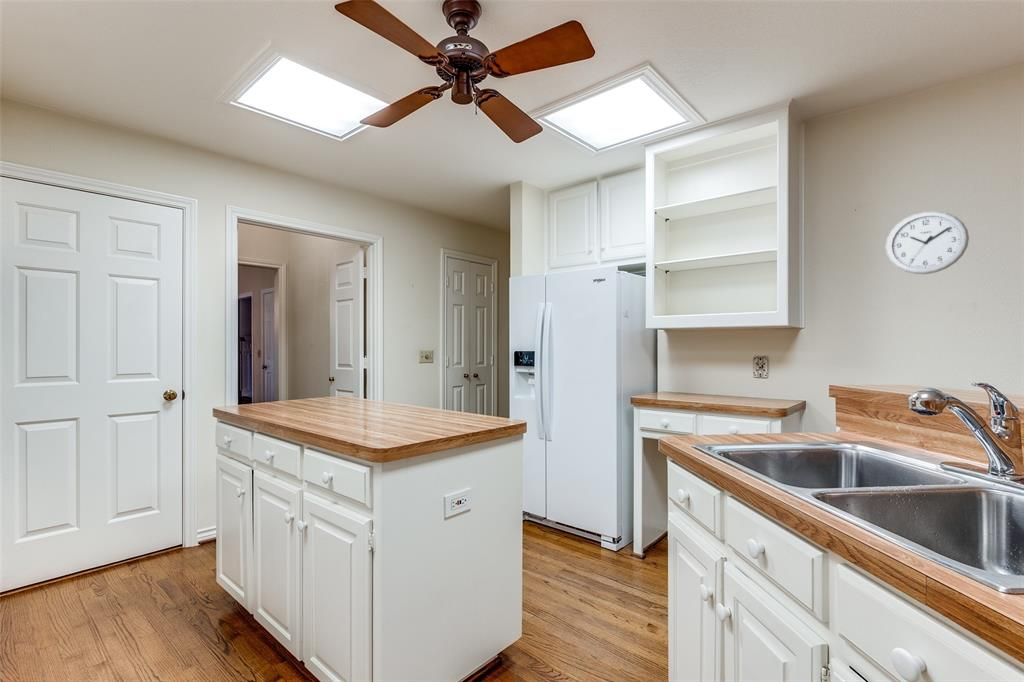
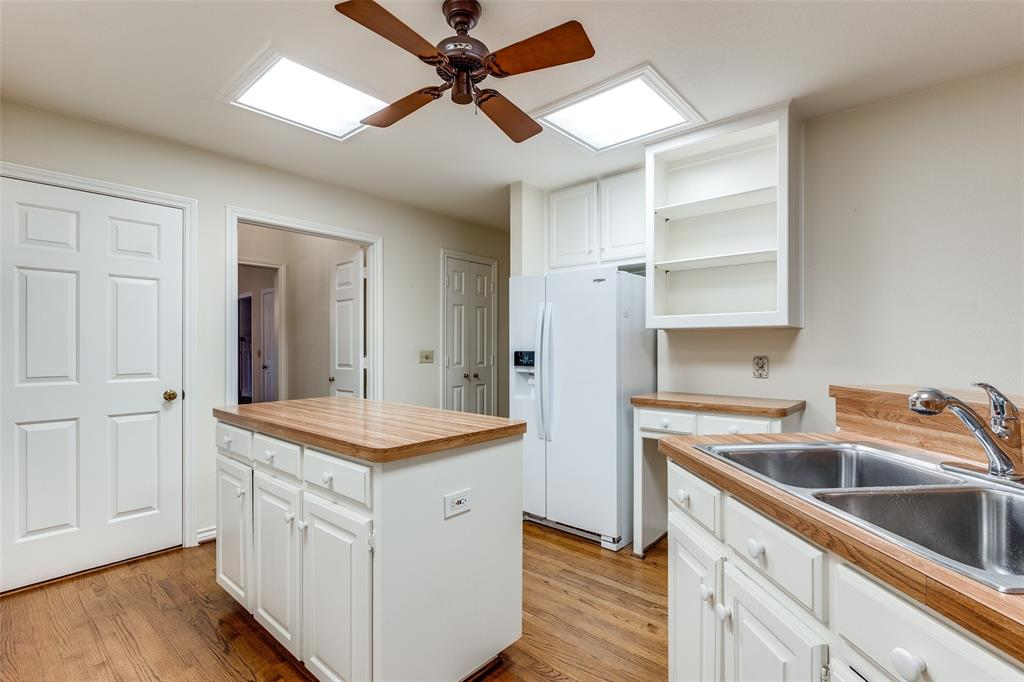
- wall clock [885,210,970,275]
